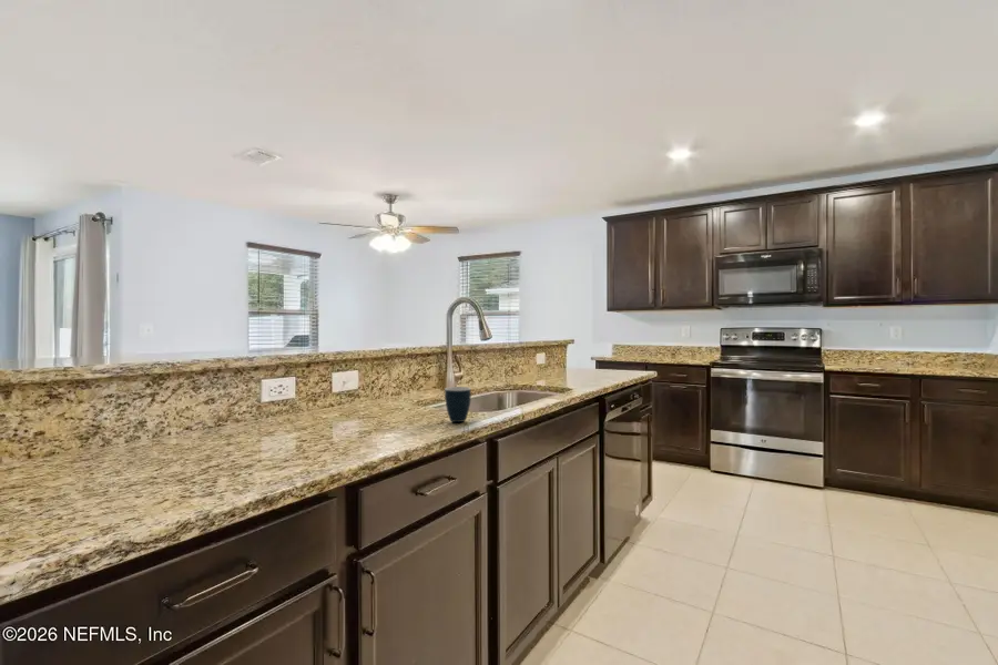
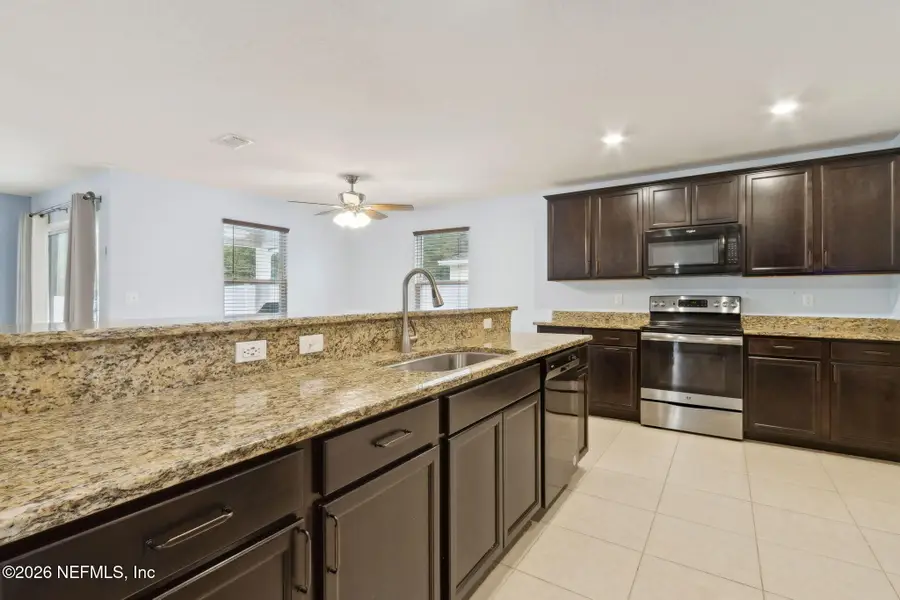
- mug [444,386,472,423]
